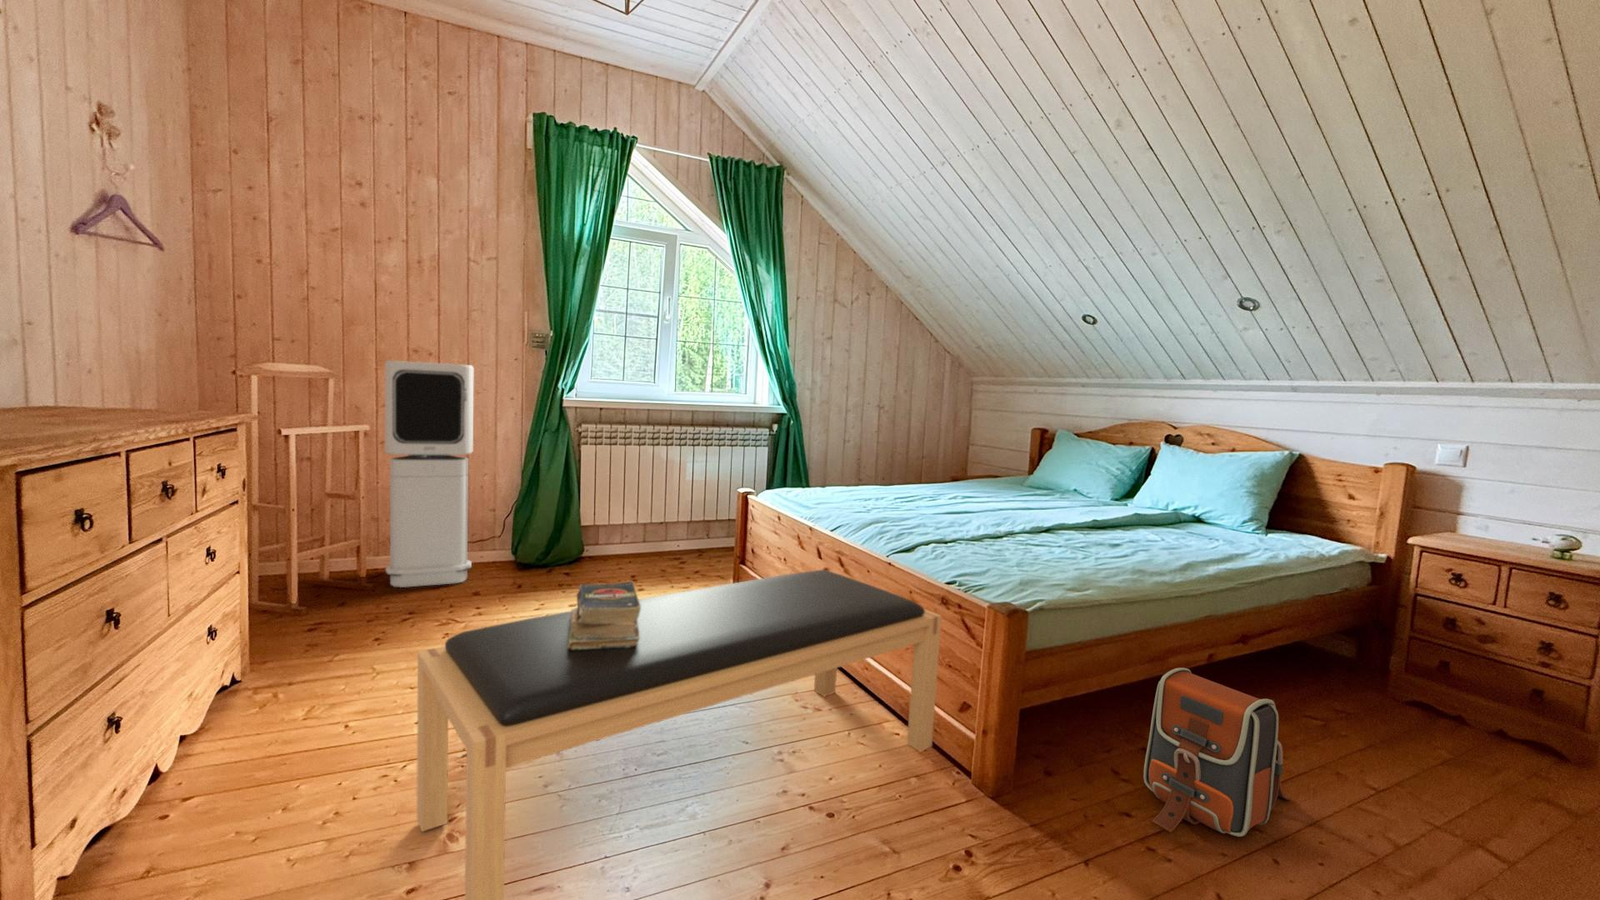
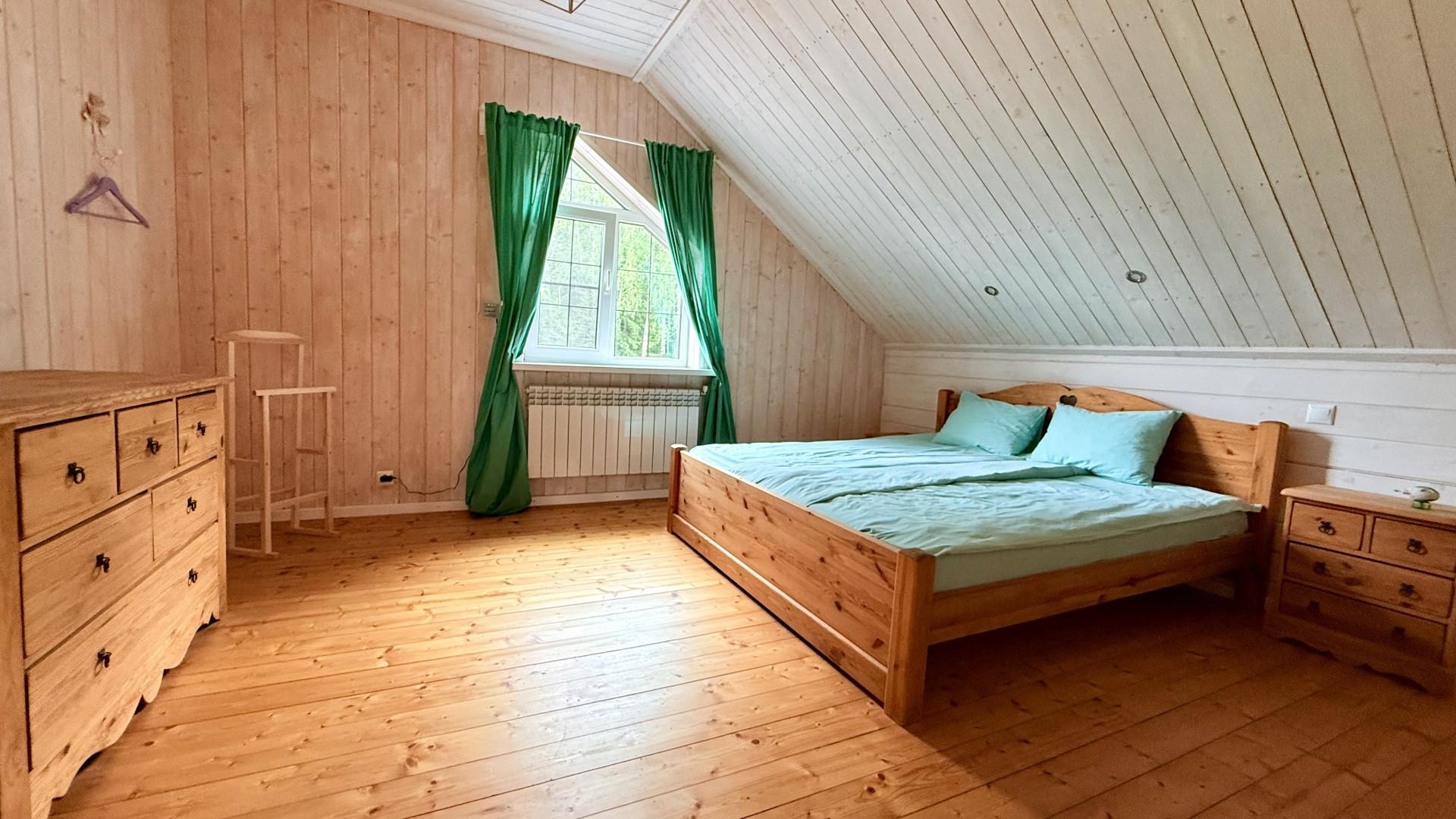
- bench [415,569,943,900]
- books [567,581,641,649]
- air purifier [385,360,474,588]
- backpack [1143,667,1292,837]
